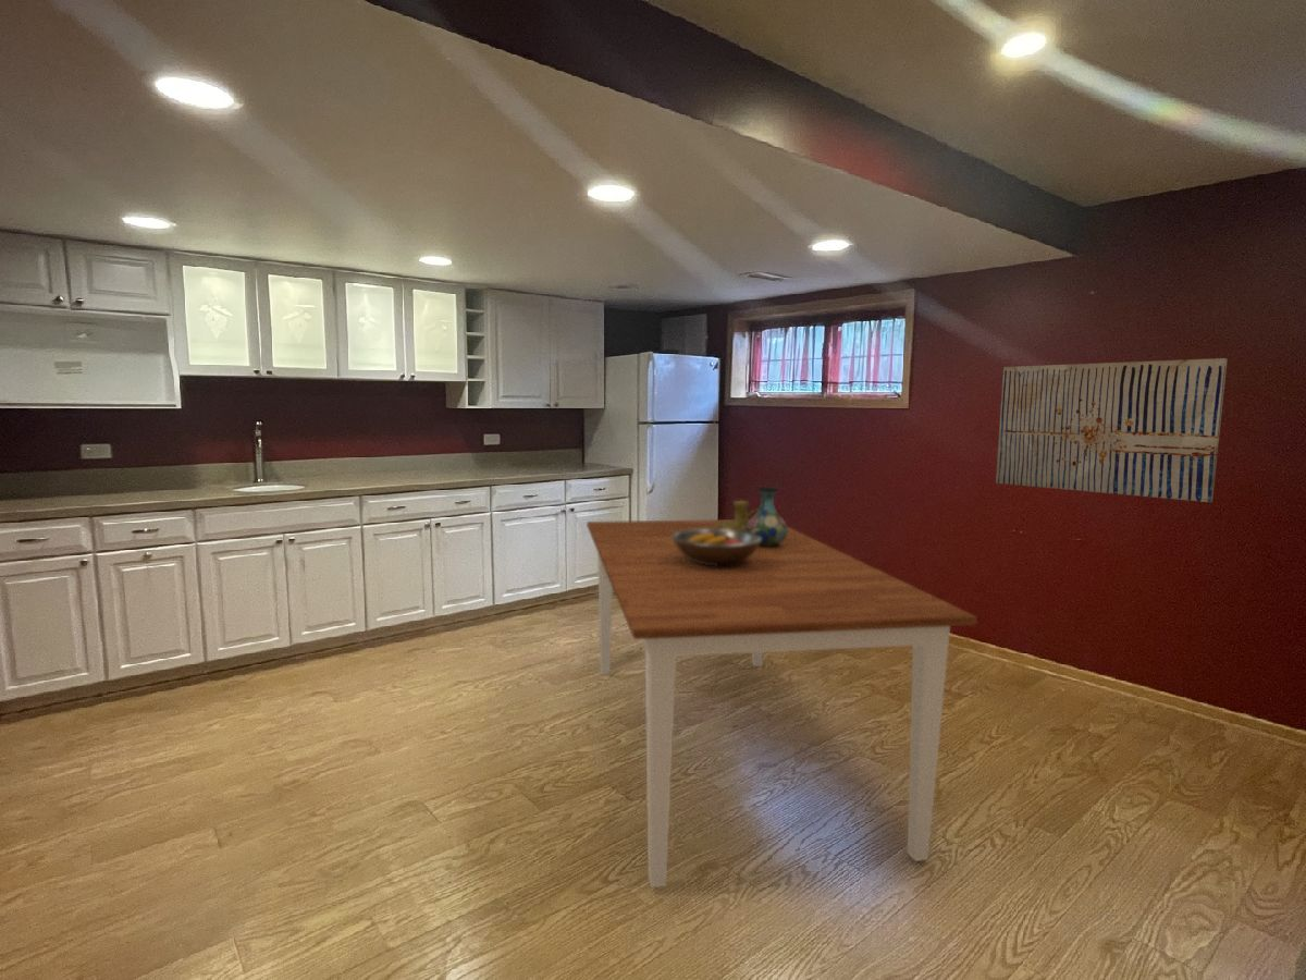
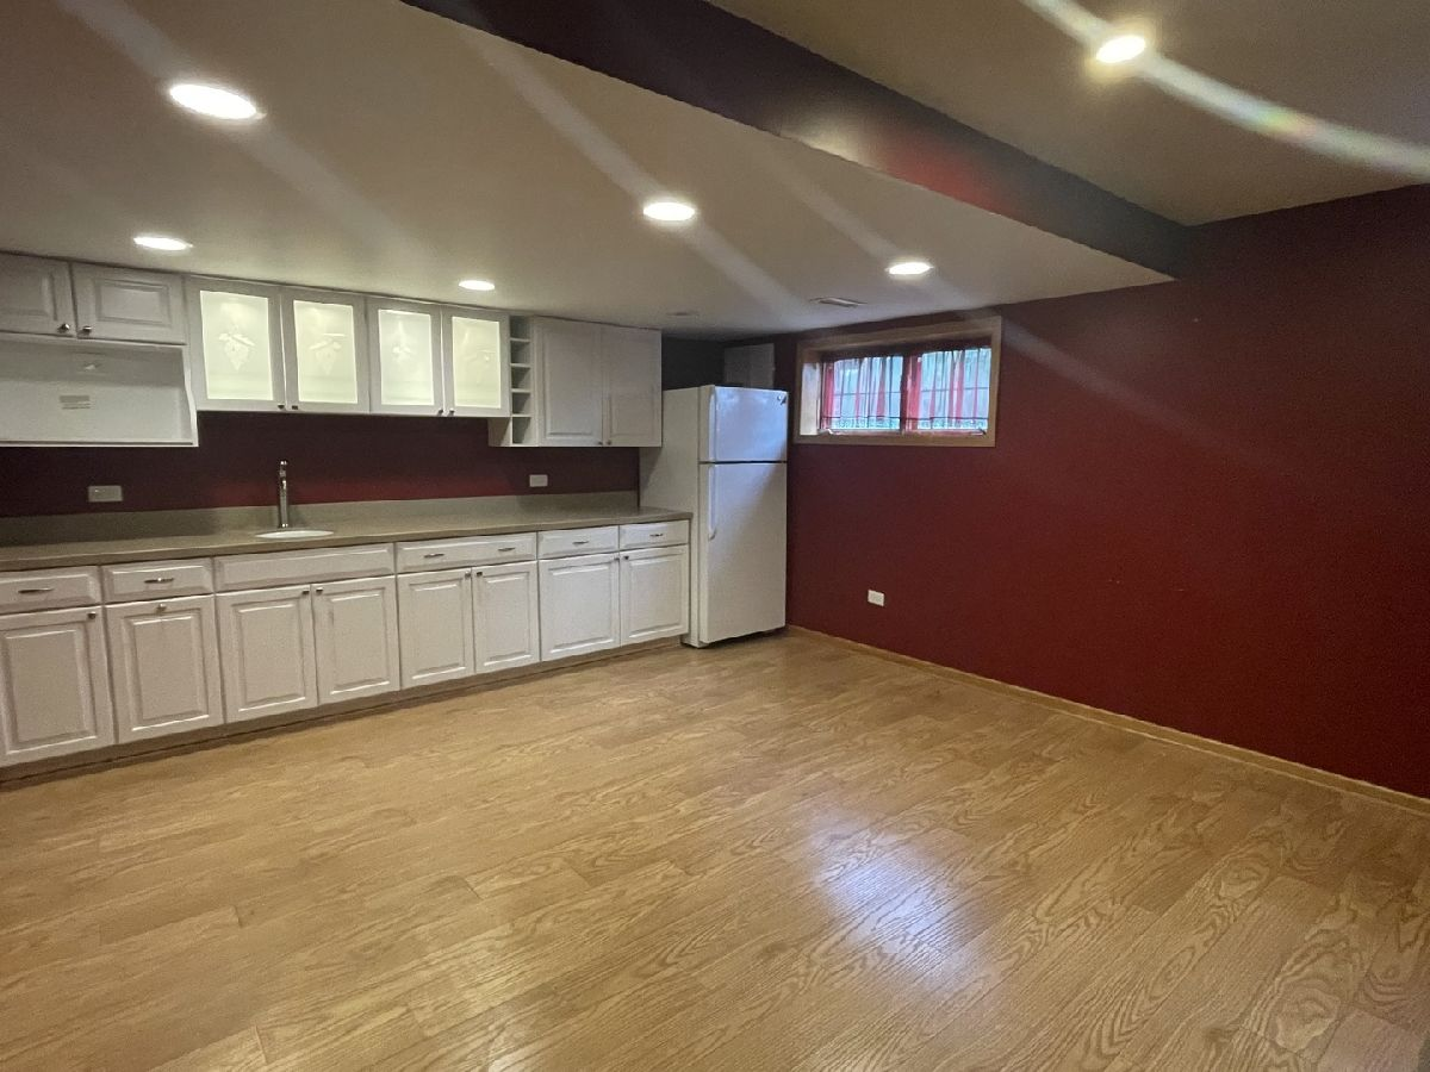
- vase [746,486,788,548]
- fruit bowl [672,528,762,566]
- wall art [995,357,1229,503]
- dining table [586,518,978,889]
- candle holder [716,500,760,531]
